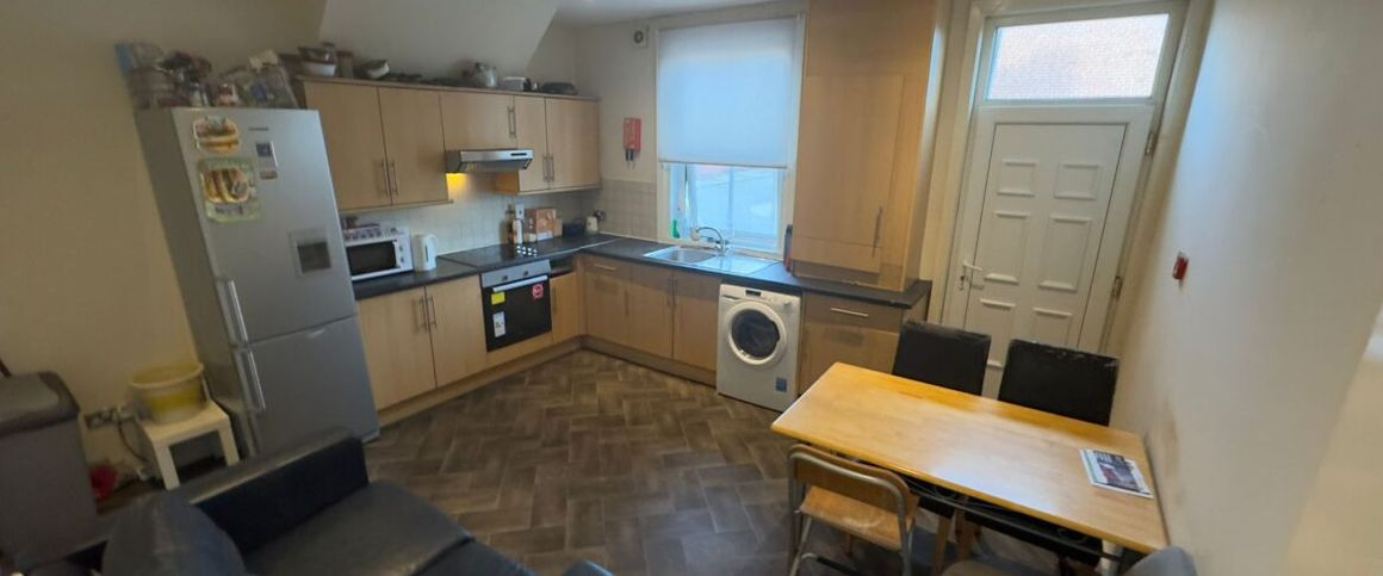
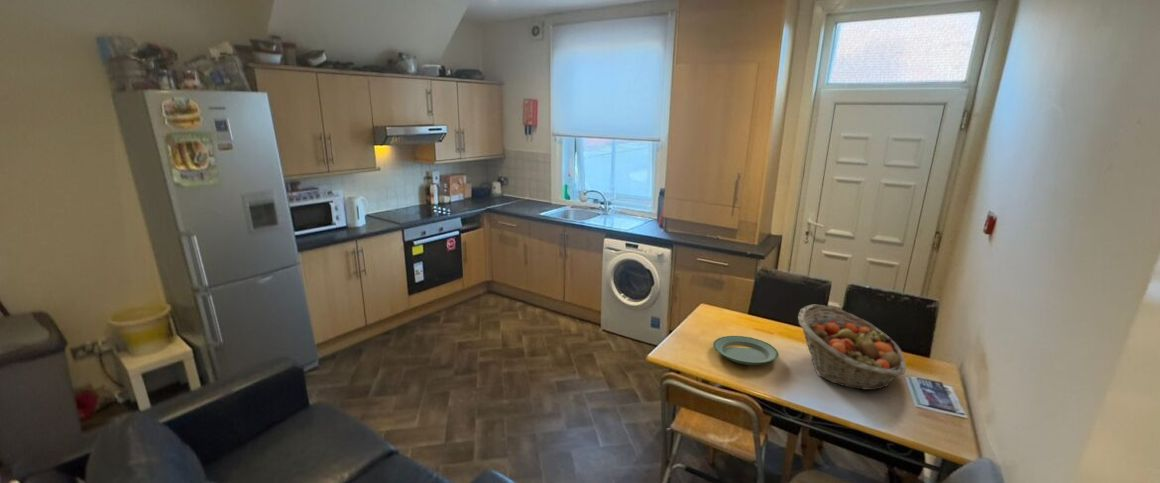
+ plate [712,335,780,366]
+ fruit basket [797,304,907,391]
